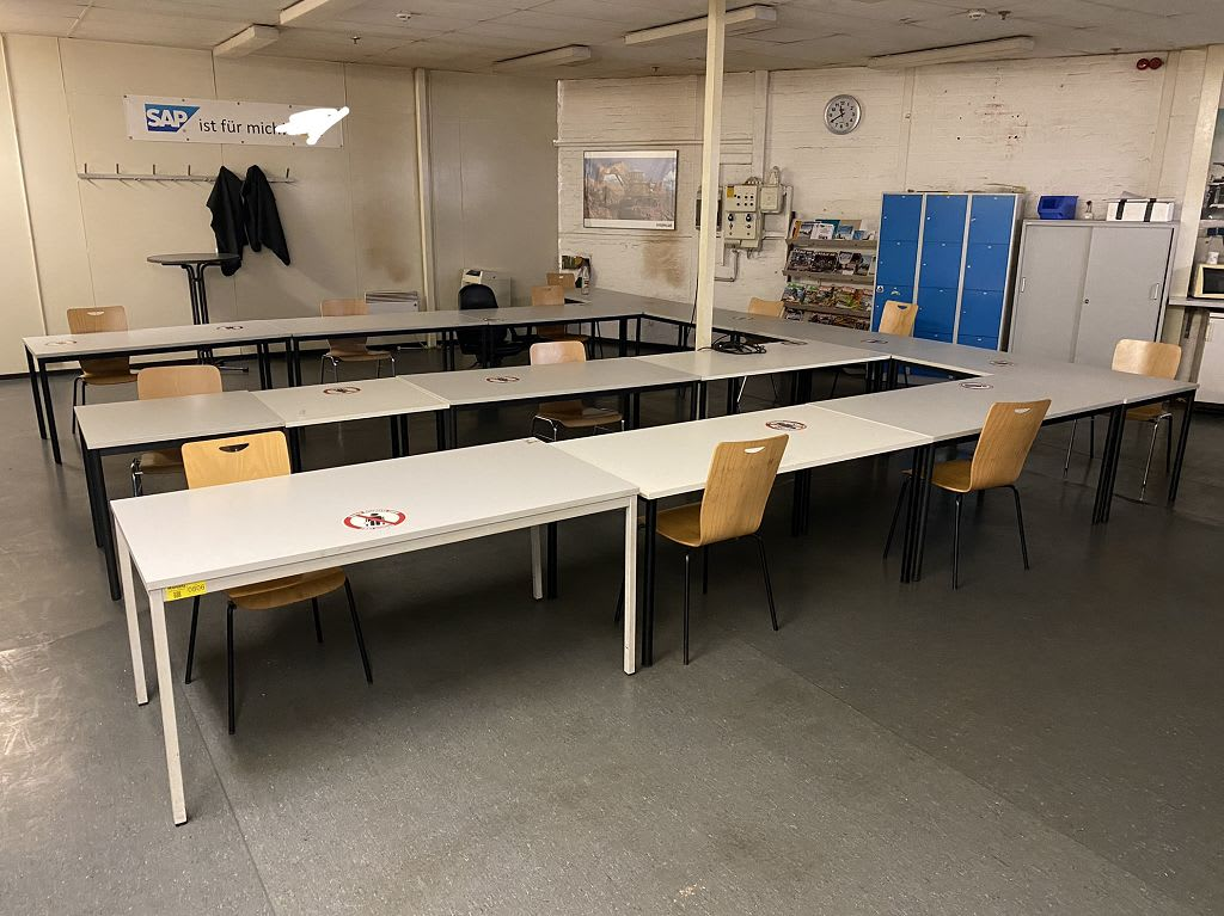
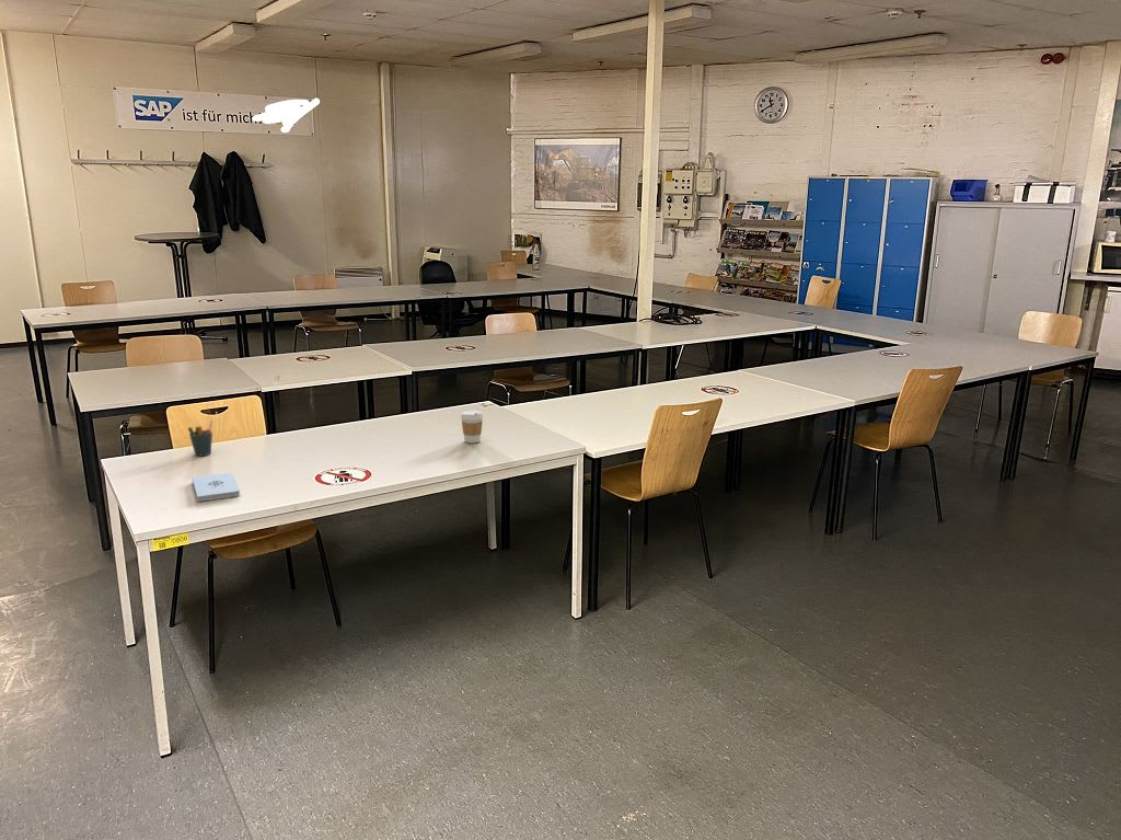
+ notepad [192,472,241,503]
+ coffee cup [460,410,484,444]
+ pen holder [187,418,213,457]
